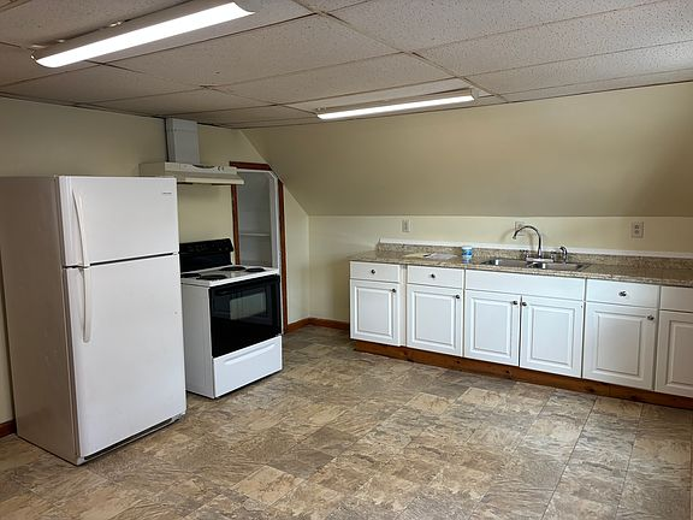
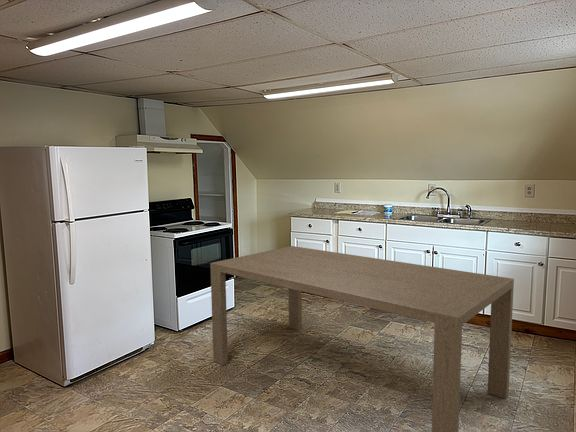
+ dining table [209,245,515,432]
